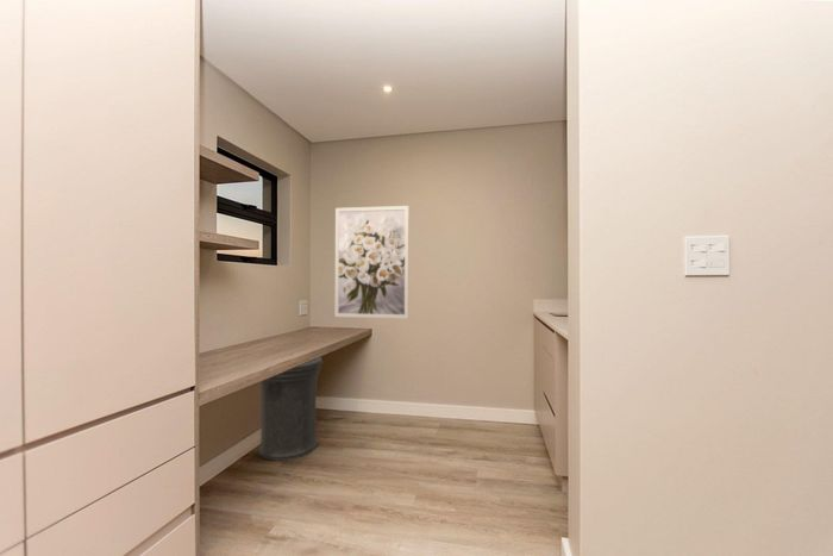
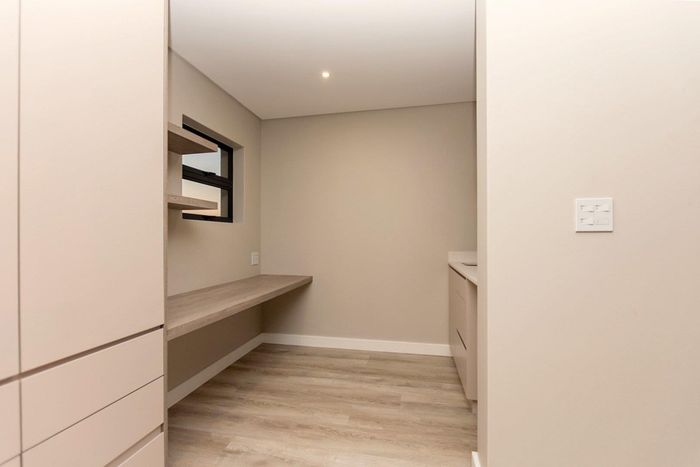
- wall art [334,205,409,319]
- trash can [258,356,324,462]
